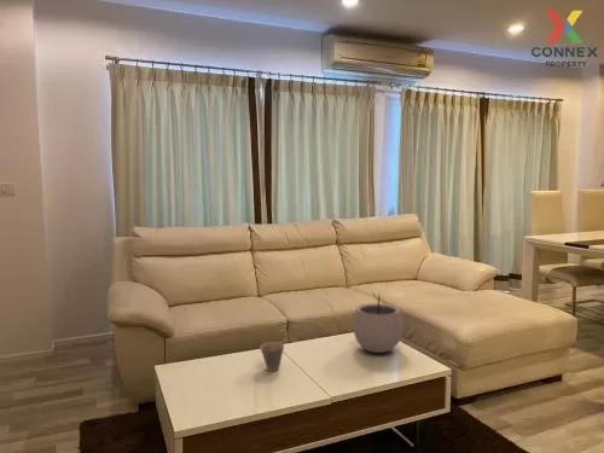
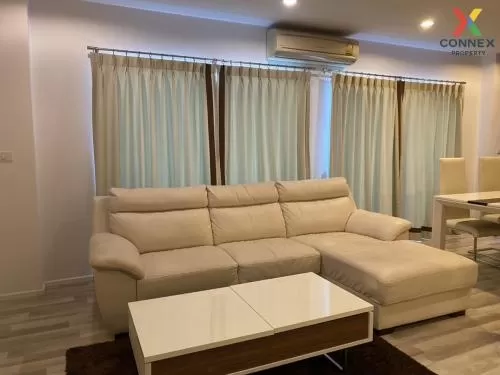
- plant pot [352,291,405,354]
- cup [259,341,285,372]
